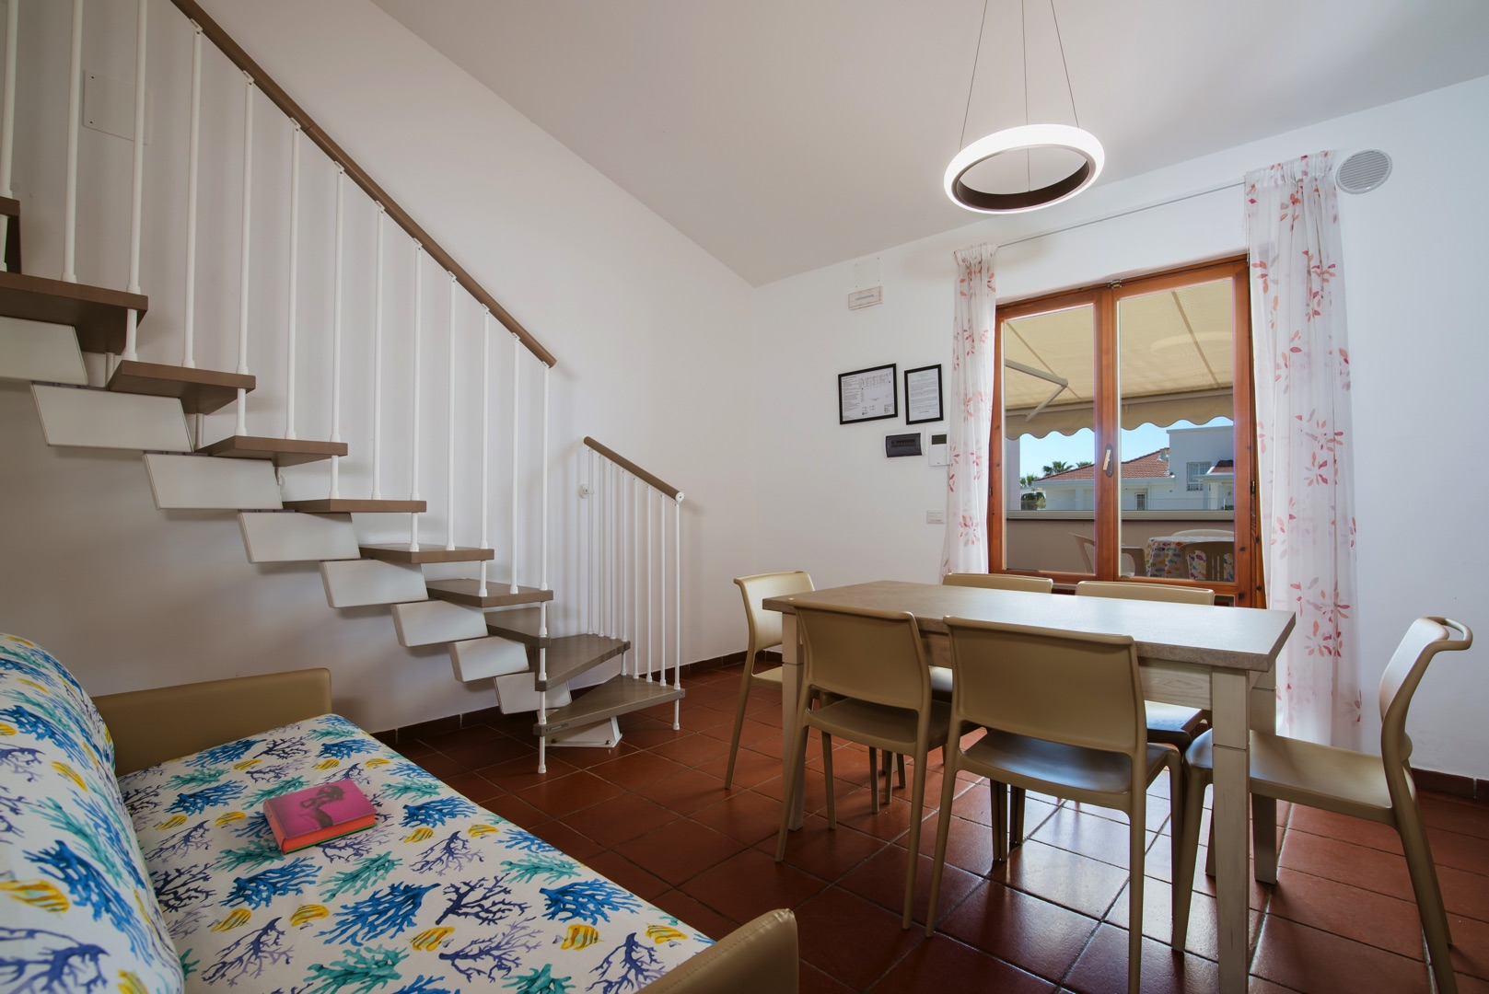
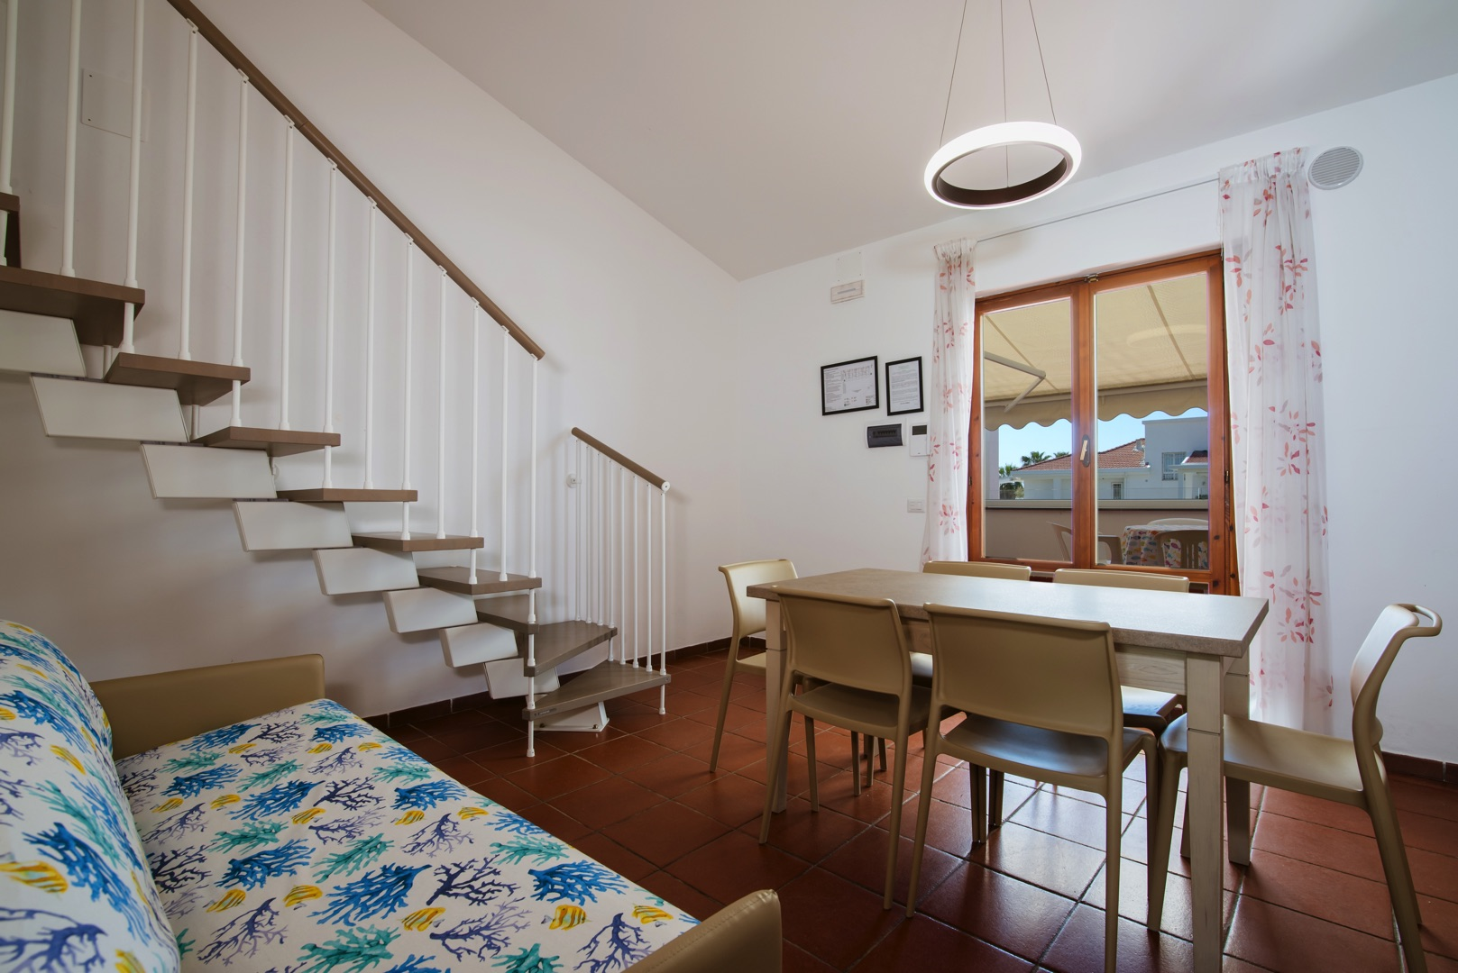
- hardback book [262,778,378,855]
